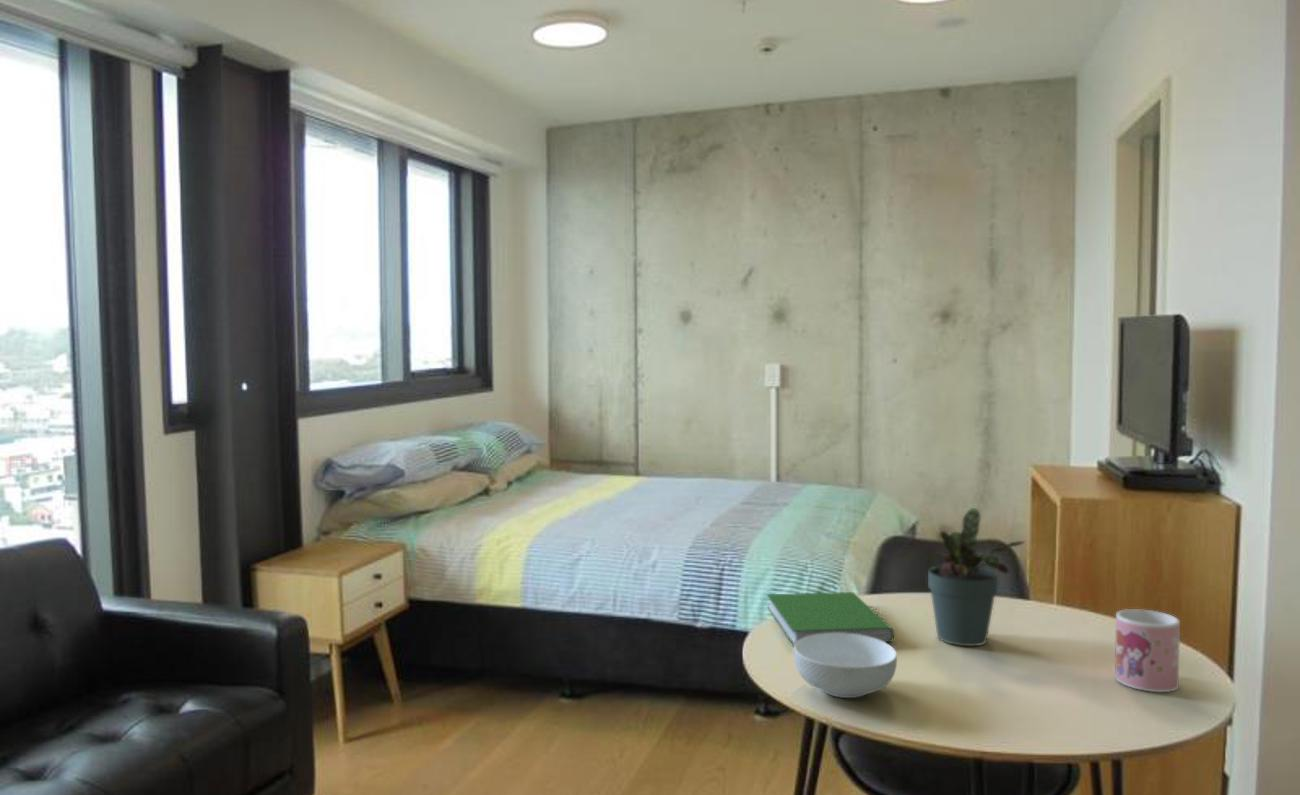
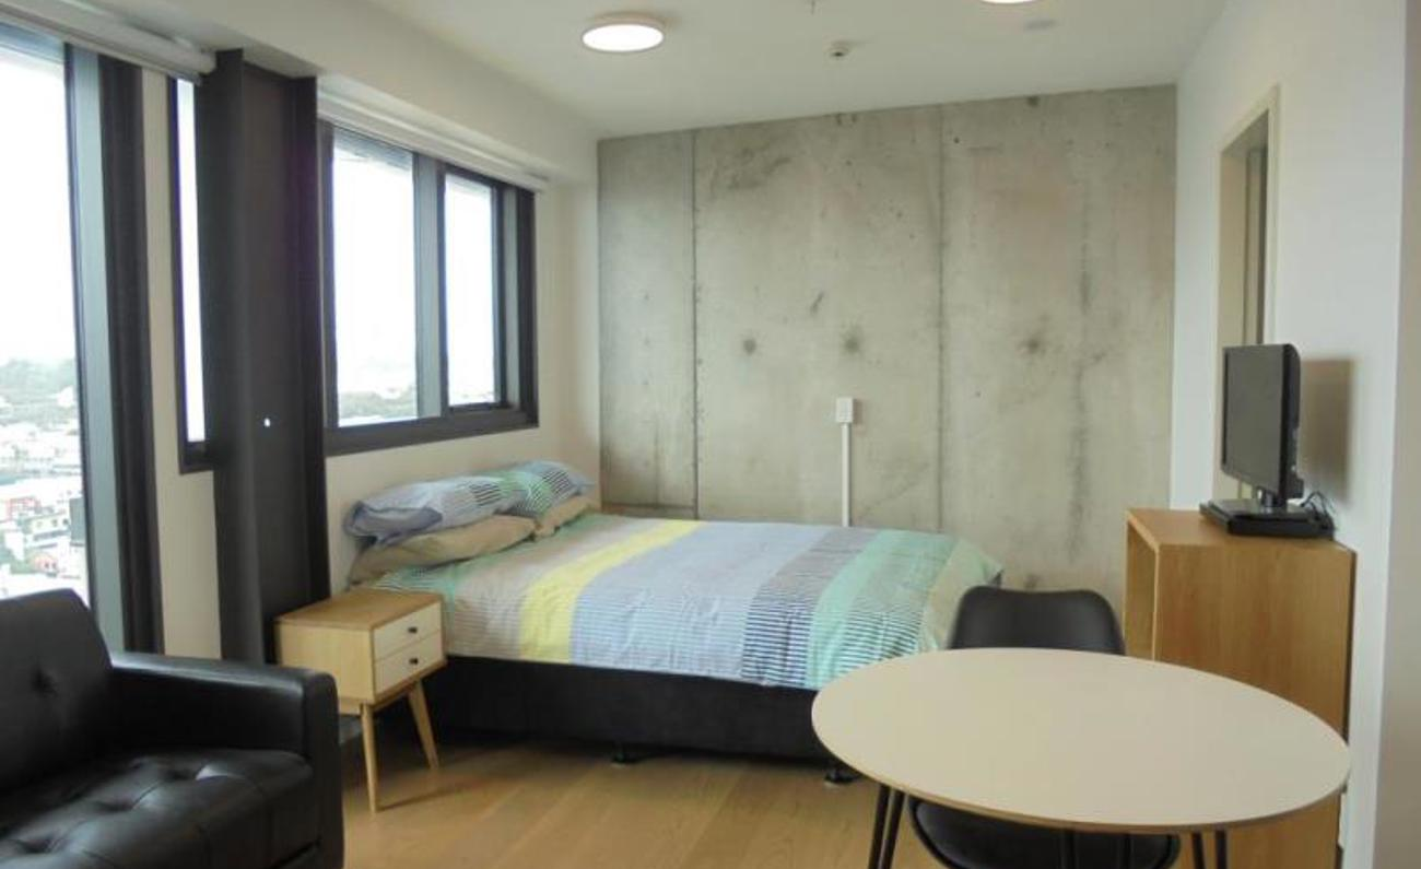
- potted plant [927,507,1026,647]
- hardcover book [766,591,895,646]
- cereal bowl [793,633,898,699]
- mug [1114,608,1181,693]
